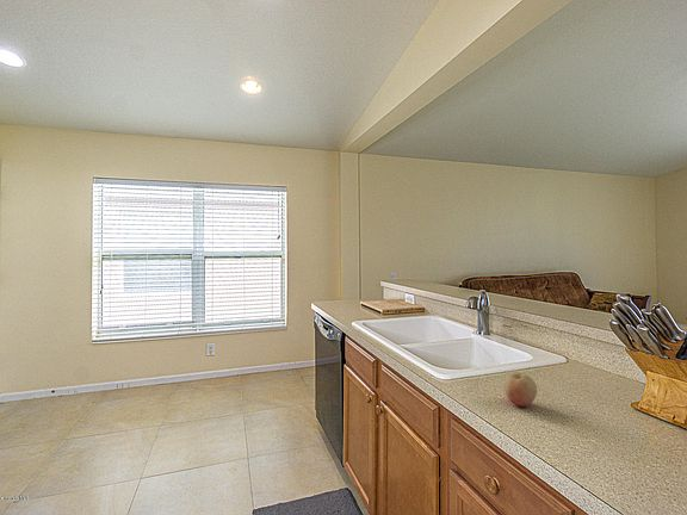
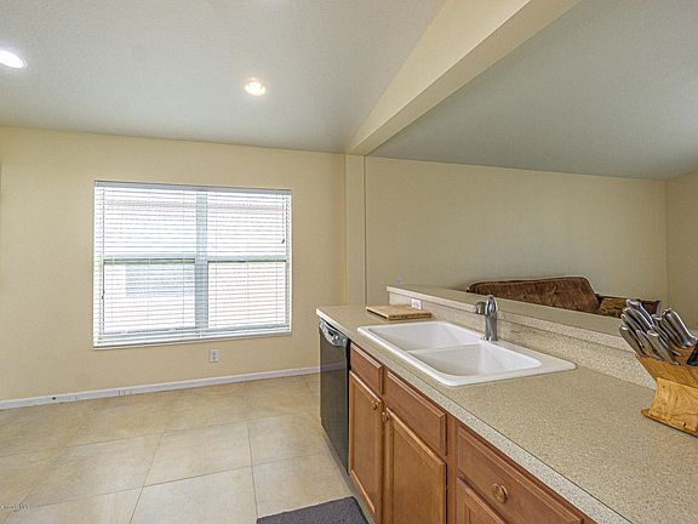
- fruit [503,371,538,408]
